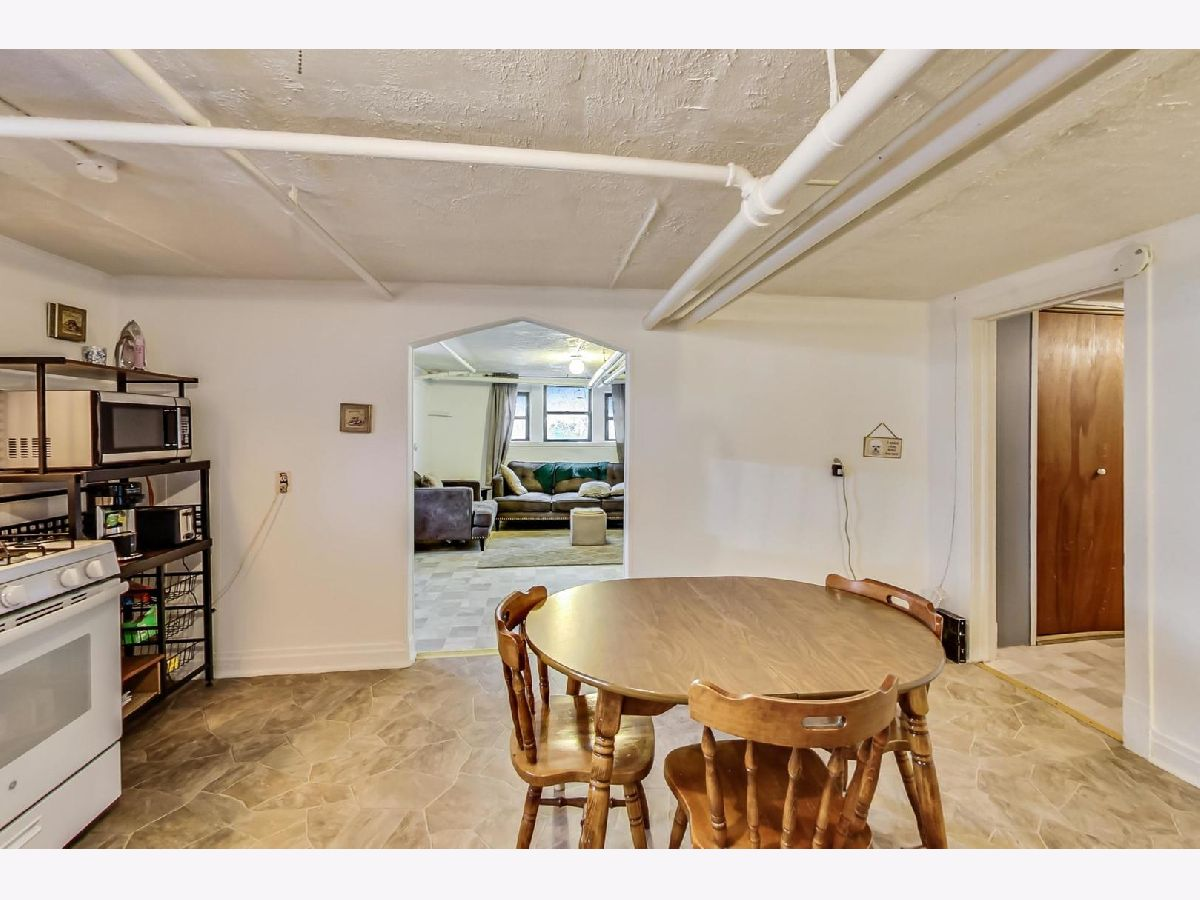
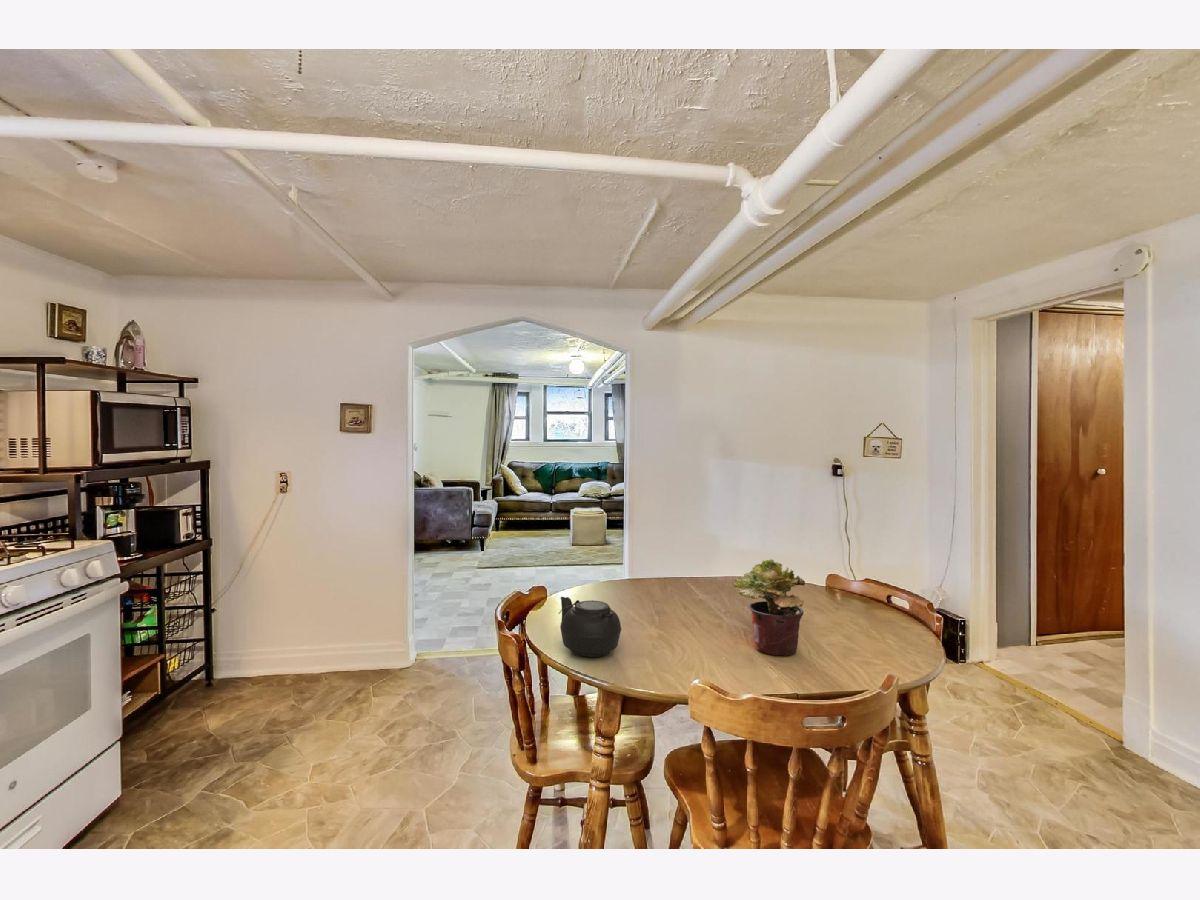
+ teapot [557,596,622,658]
+ potted plant [733,558,806,657]
